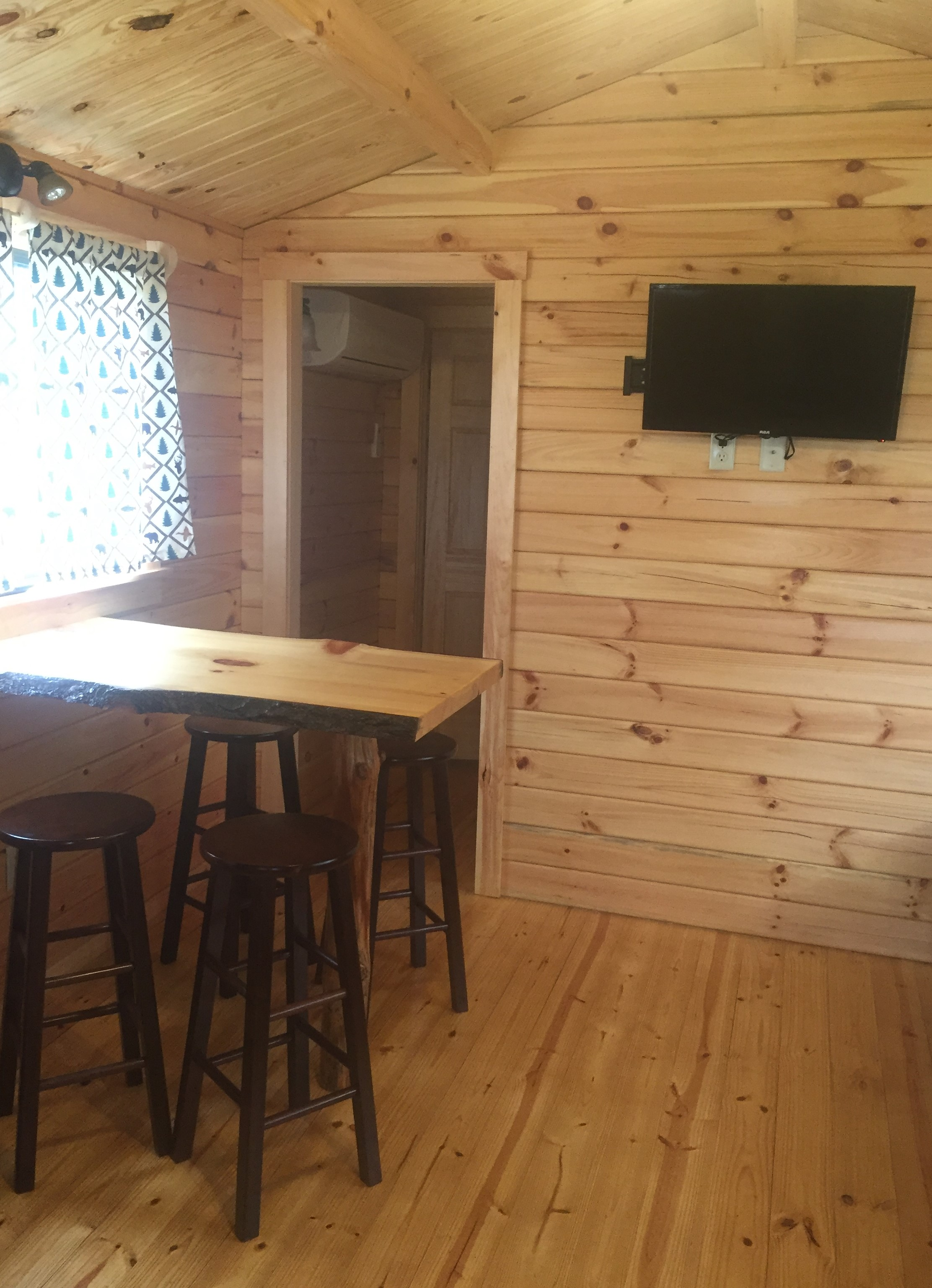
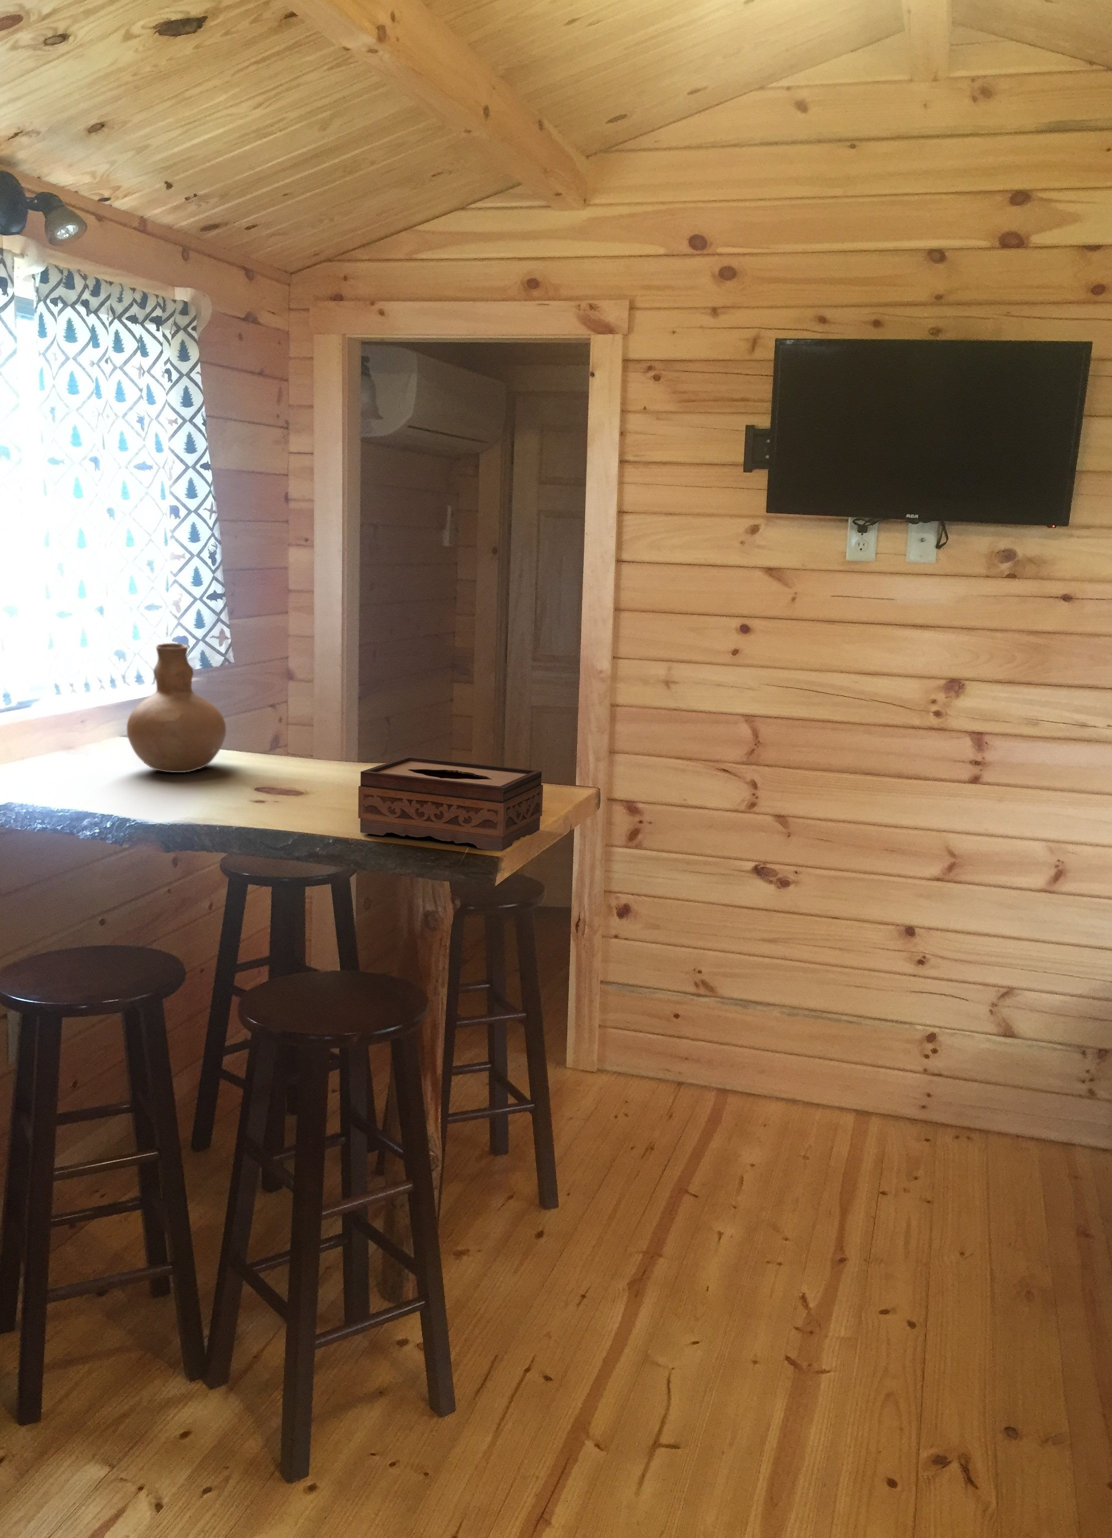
+ tissue box [358,756,544,851]
+ vase [126,642,227,773]
